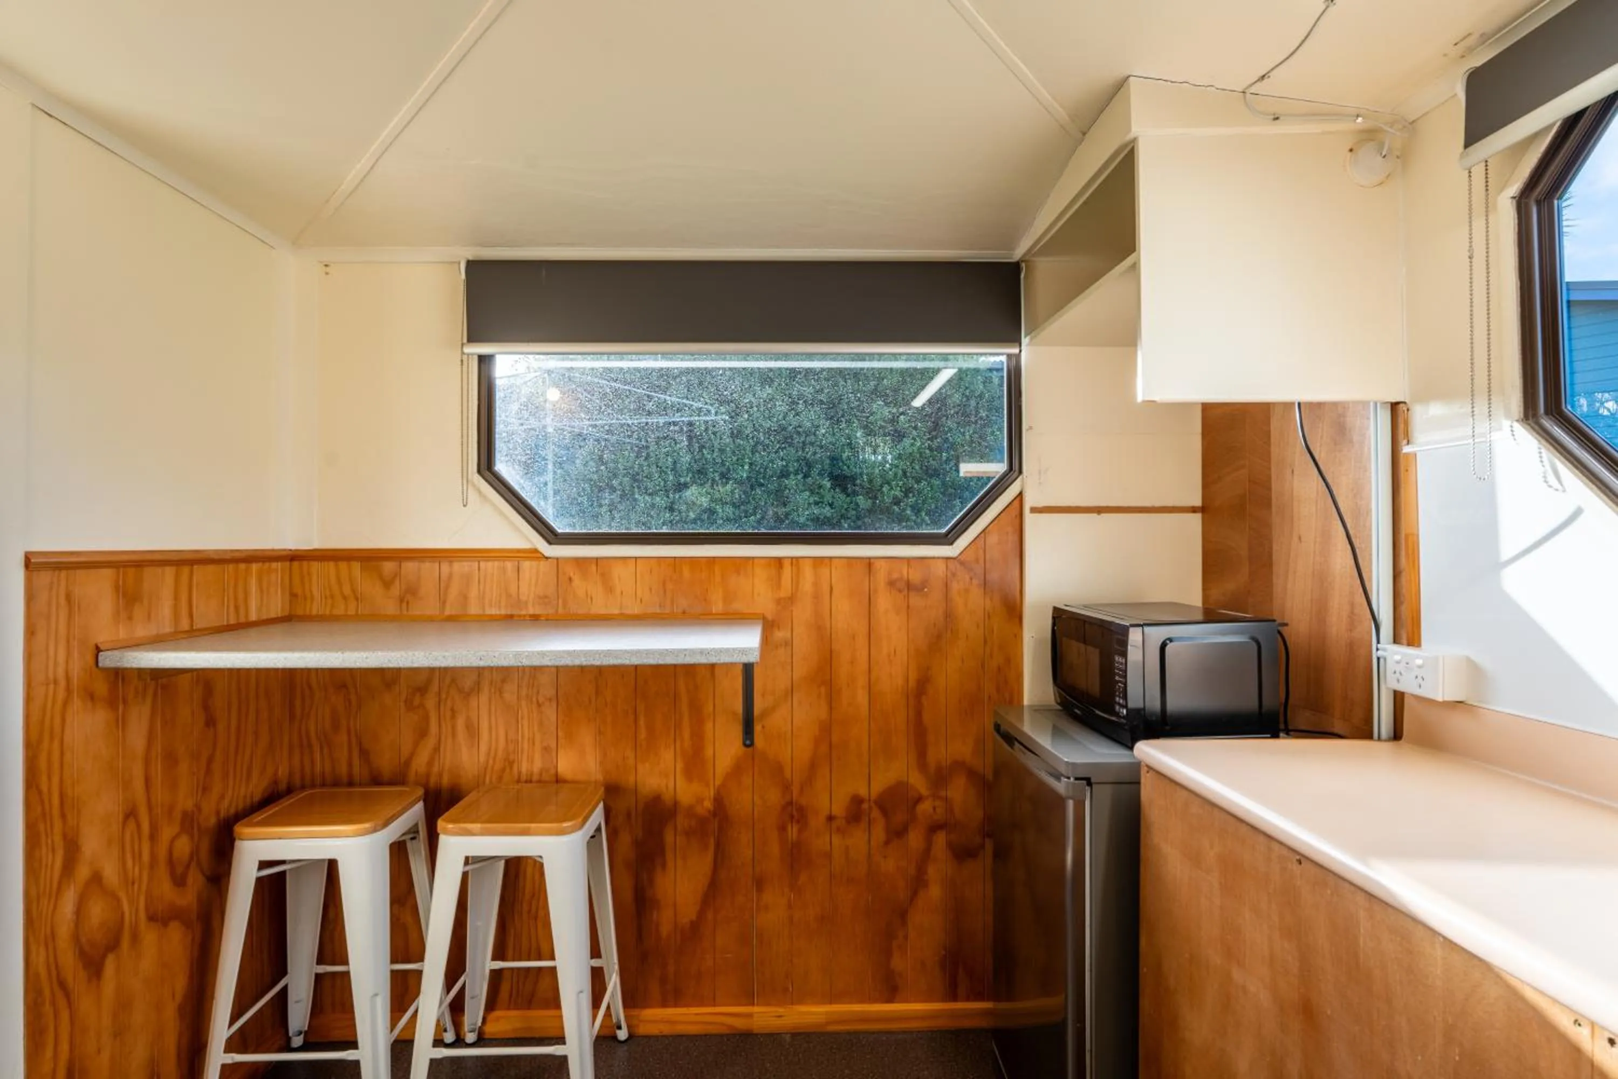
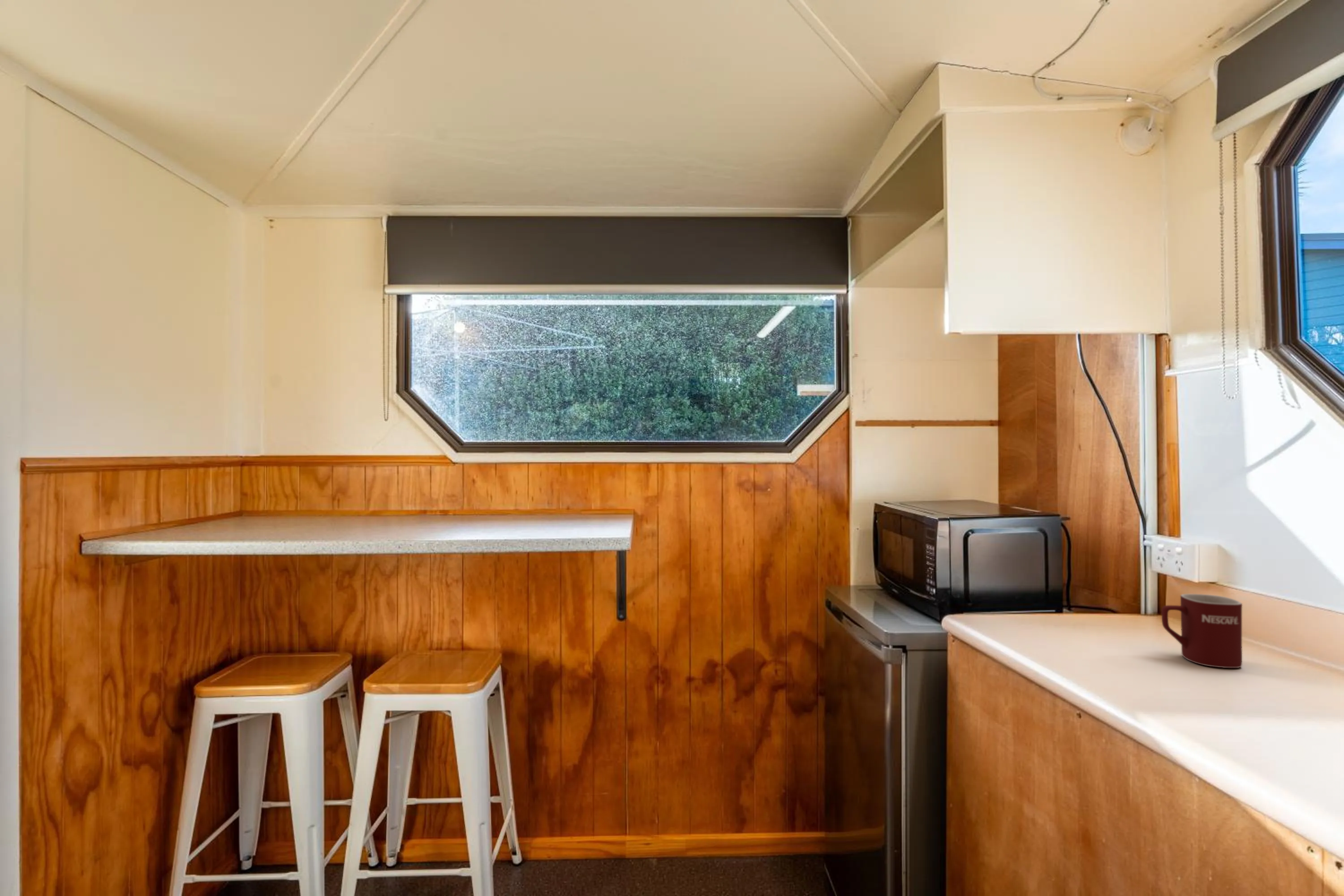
+ mug [1161,594,1243,668]
